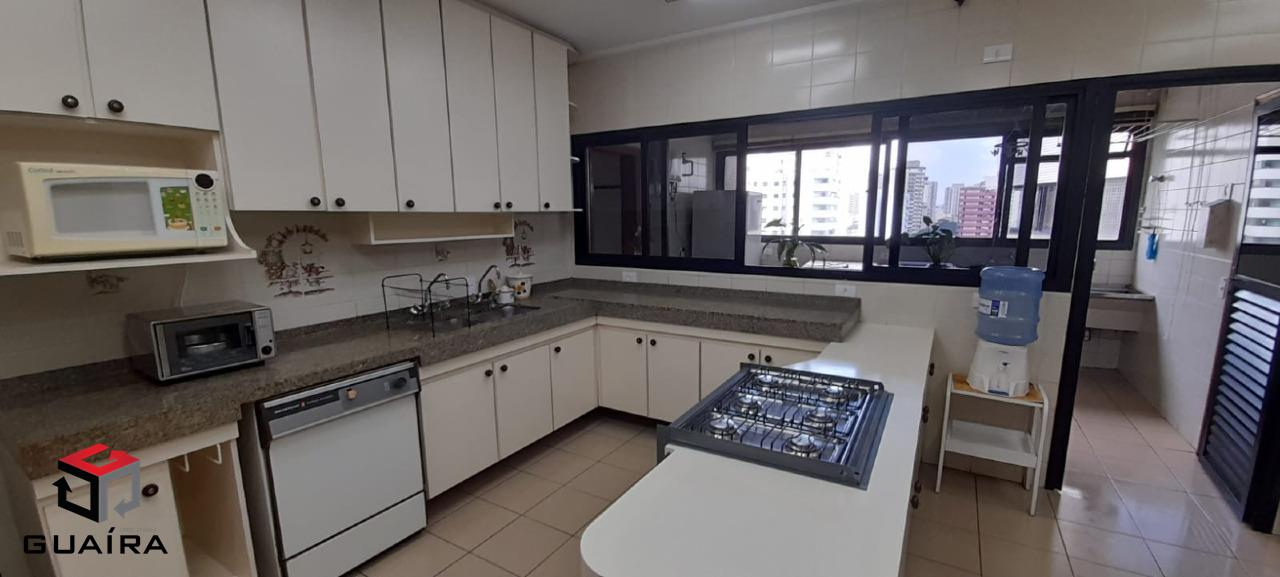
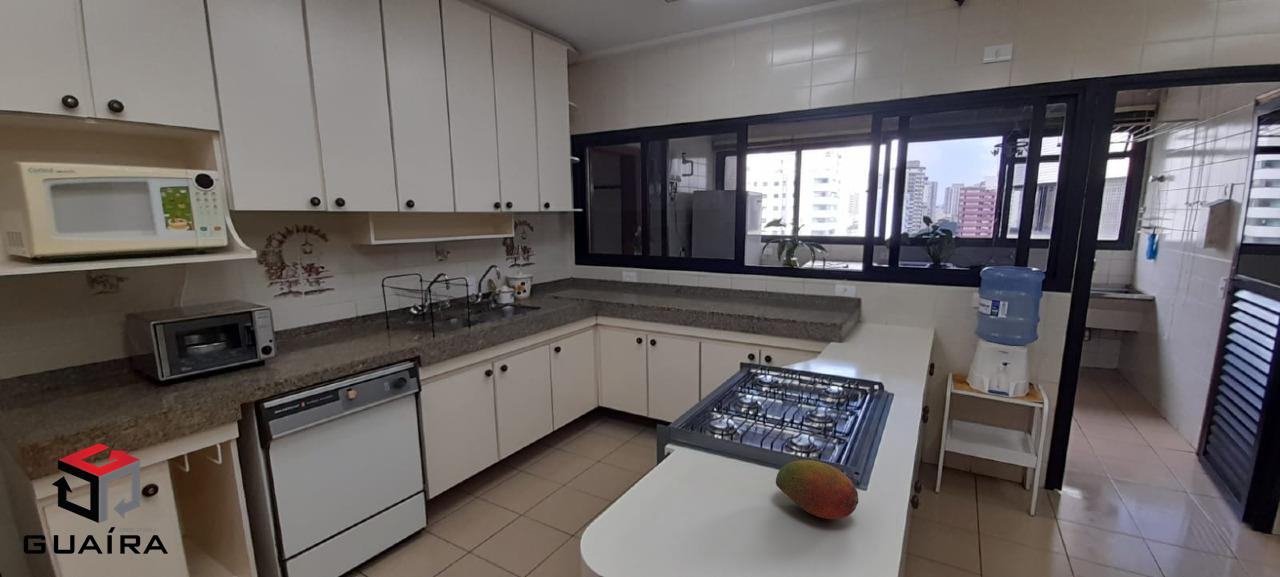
+ fruit [775,459,859,520]
